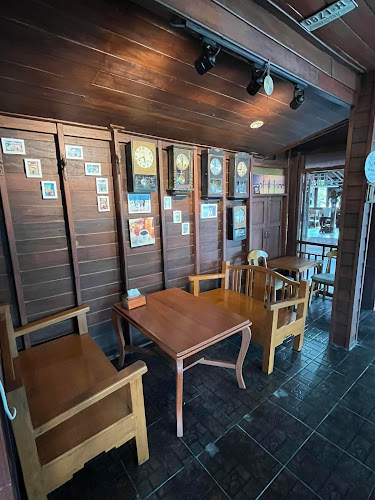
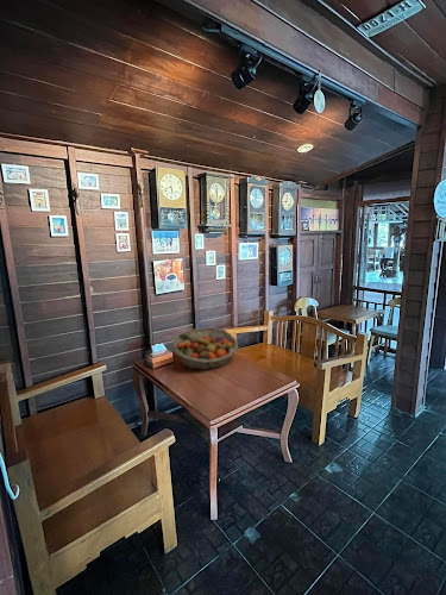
+ fruit basket [171,326,239,371]
